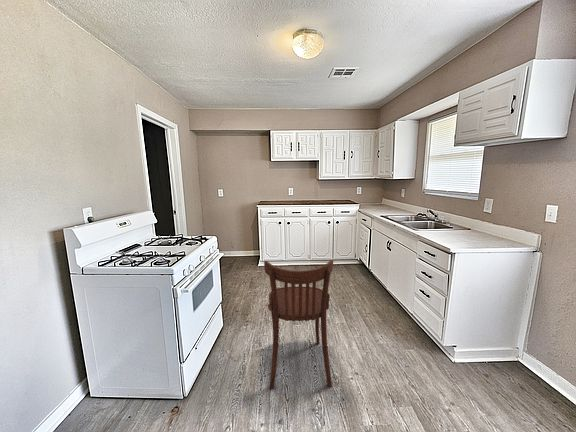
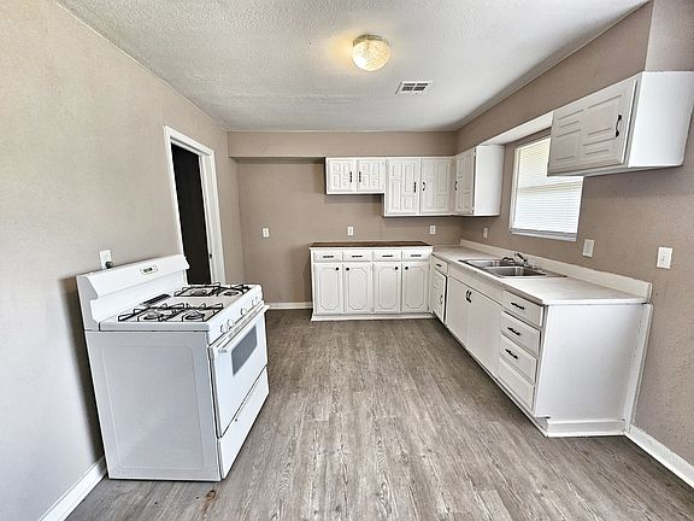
- dining chair [263,259,334,390]
